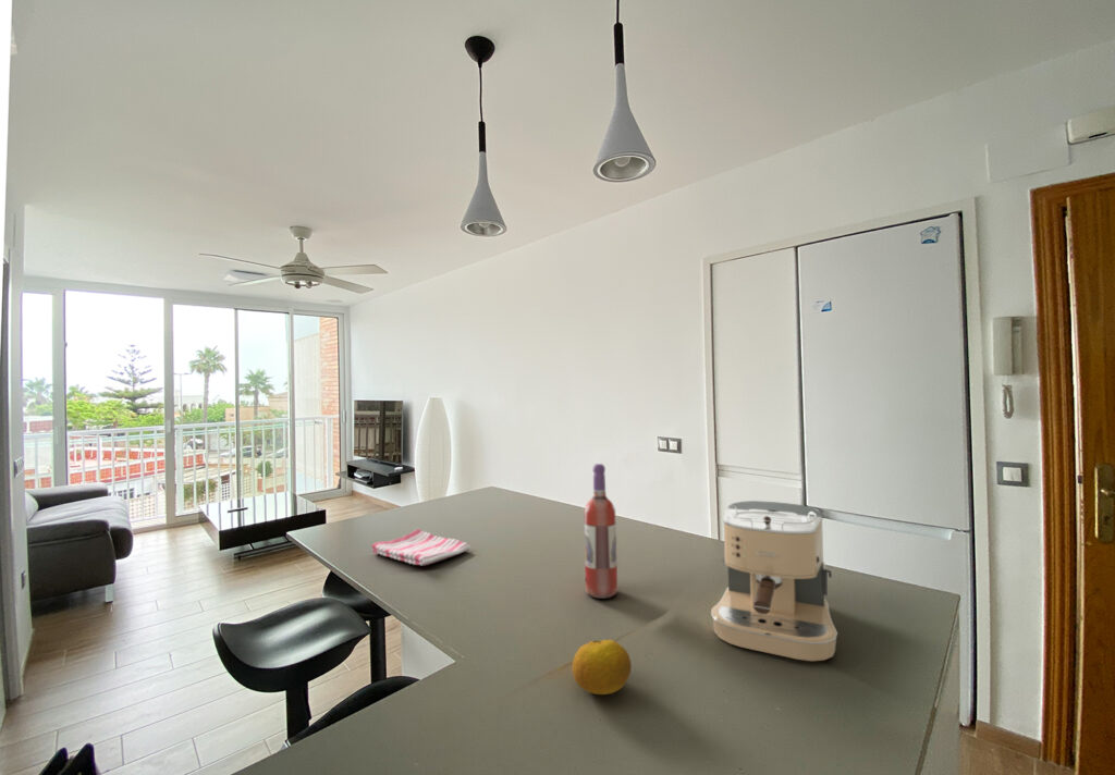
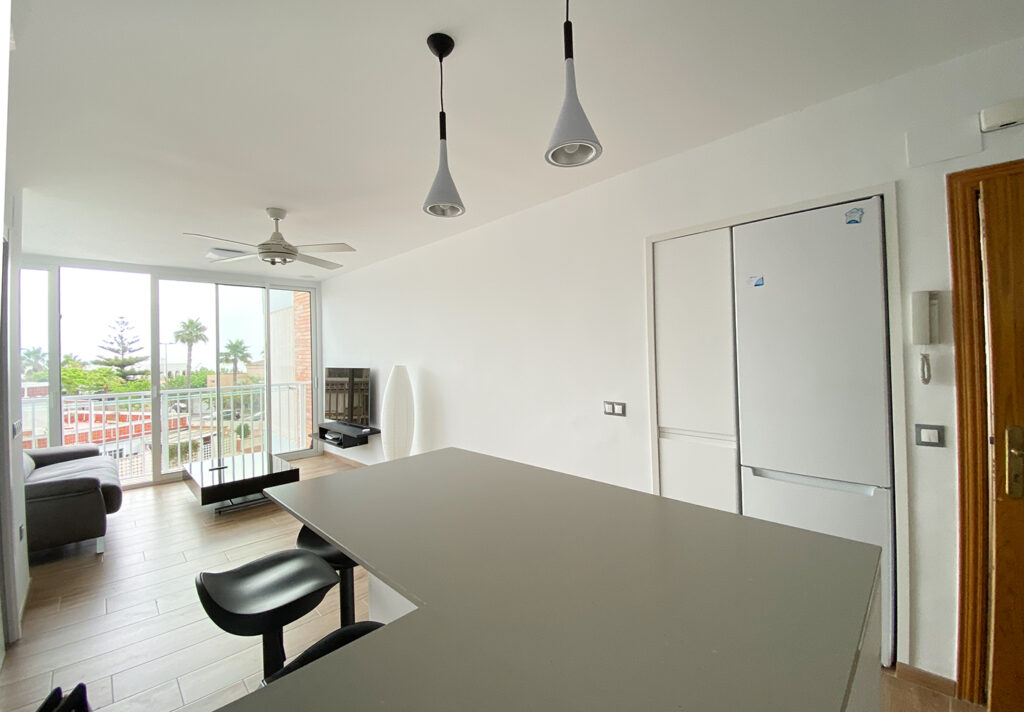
- fruit [571,639,633,696]
- wine bottle [584,463,618,600]
- dish towel [370,528,471,566]
- coffee maker [710,500,838,662]
